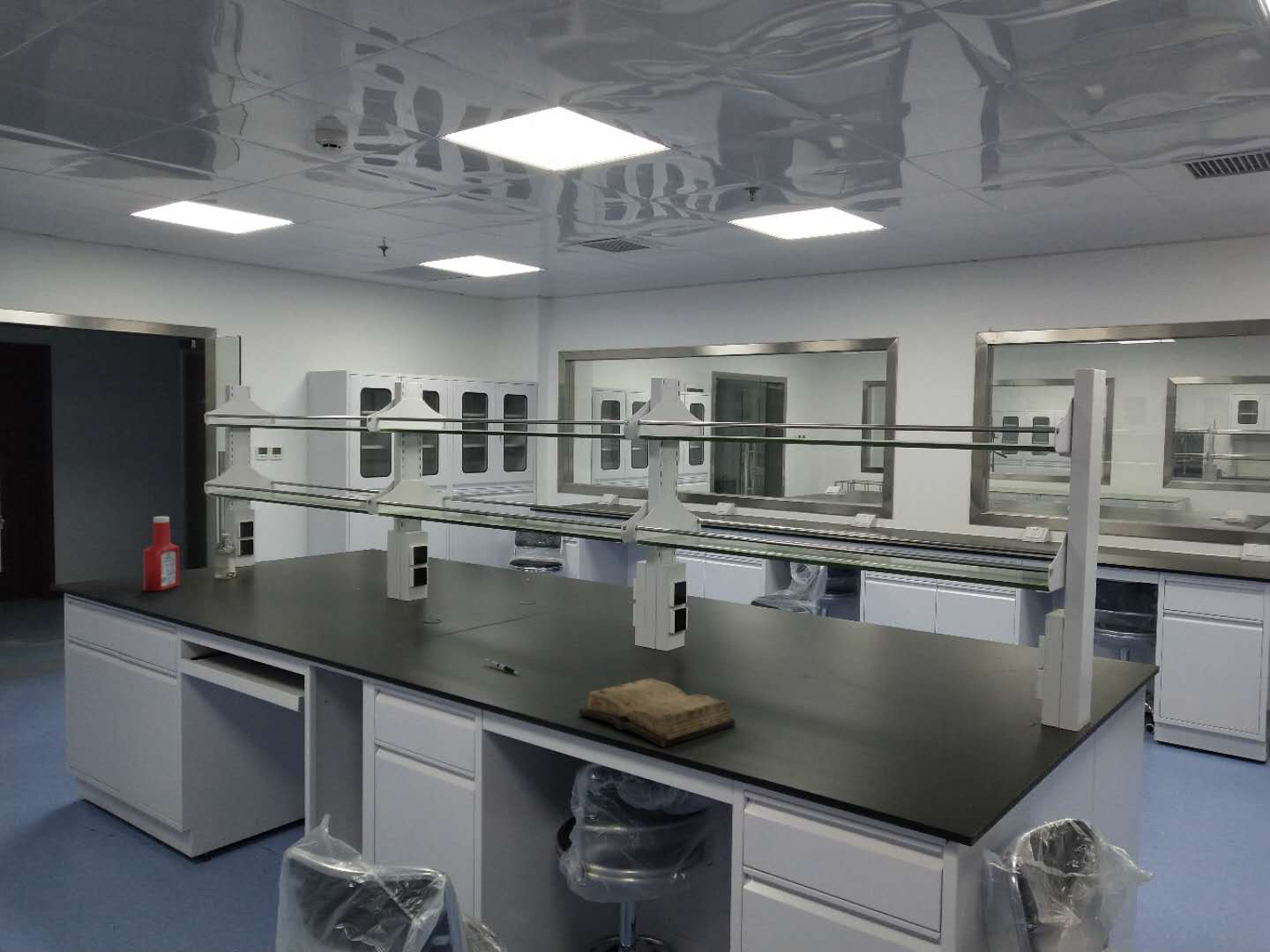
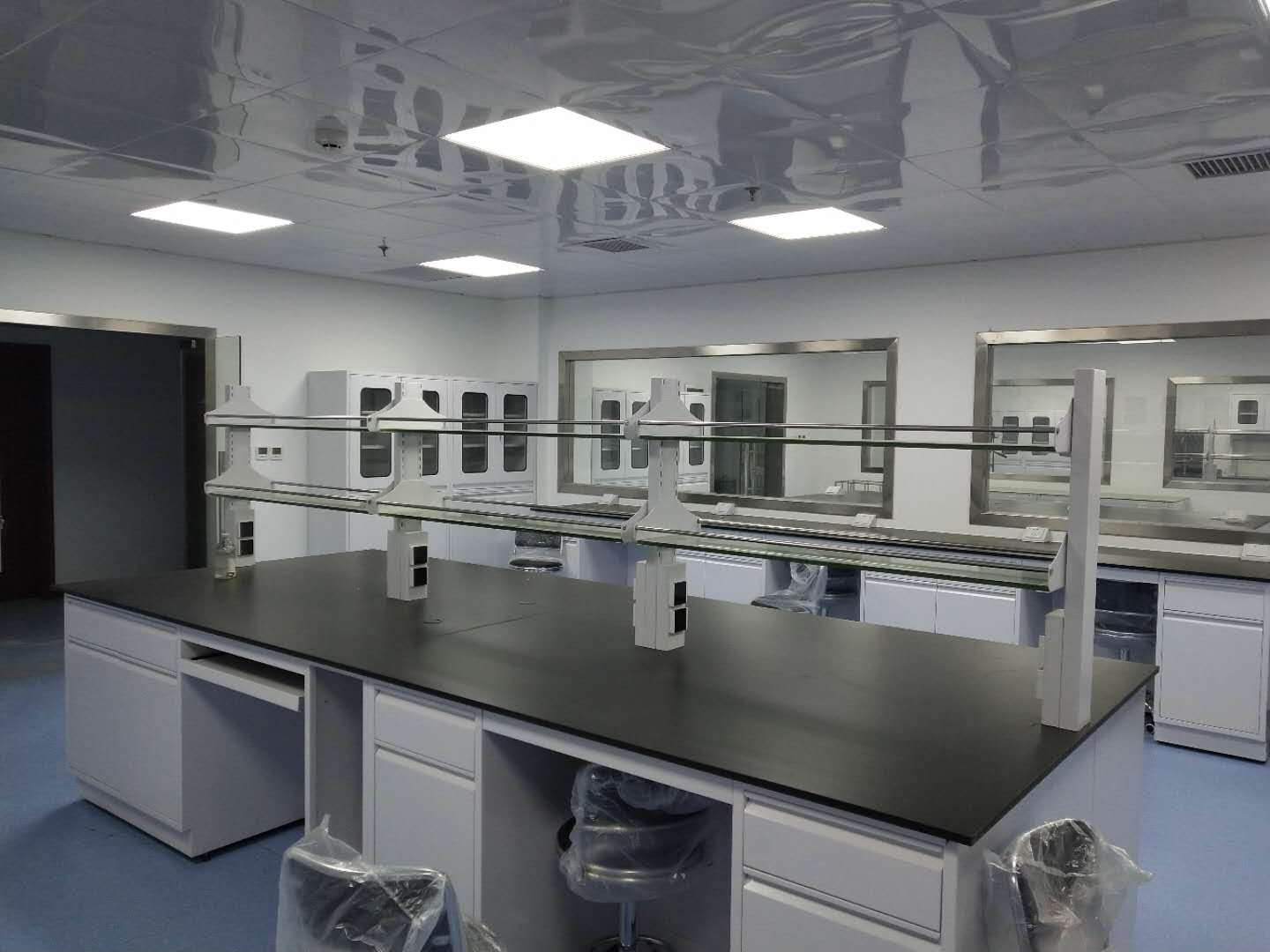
- diary [578,677,736,748]
- soap bottle [143,516,180,592]
- pen [483,658,520,675]
